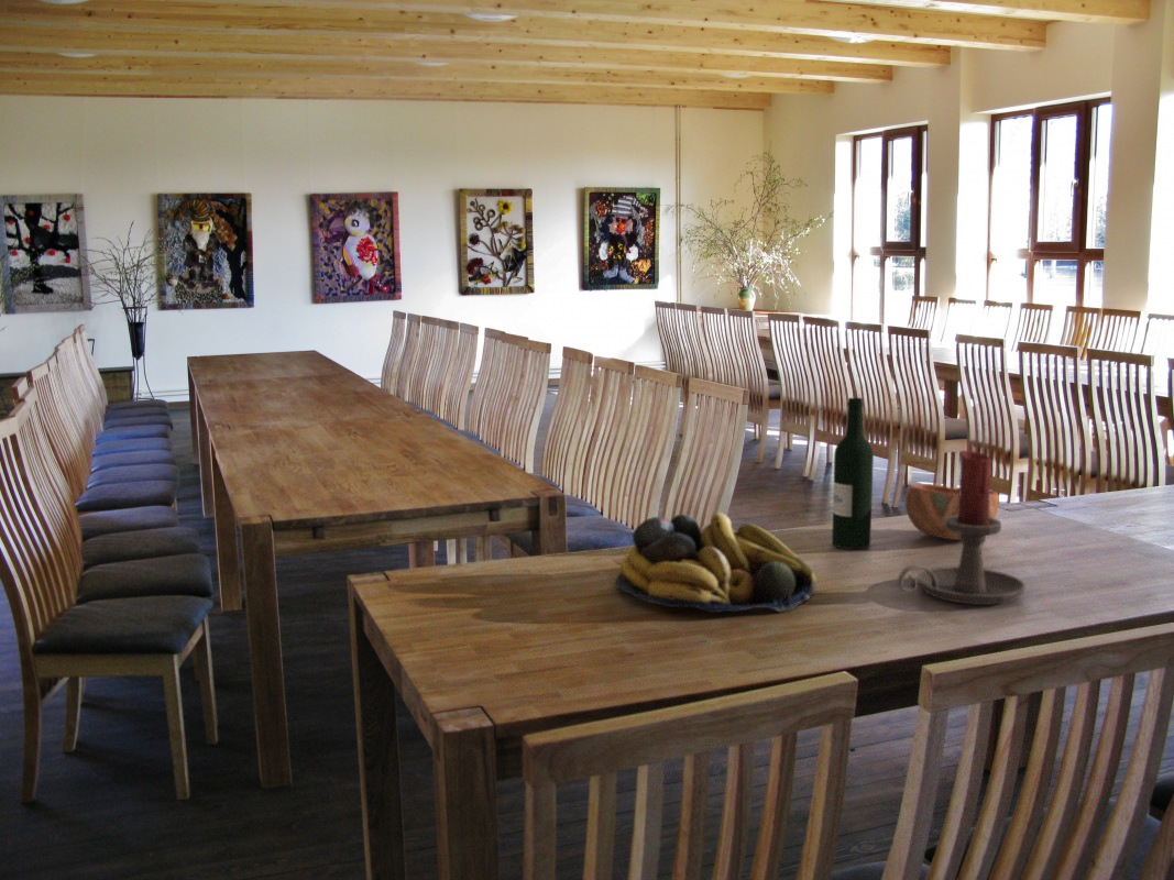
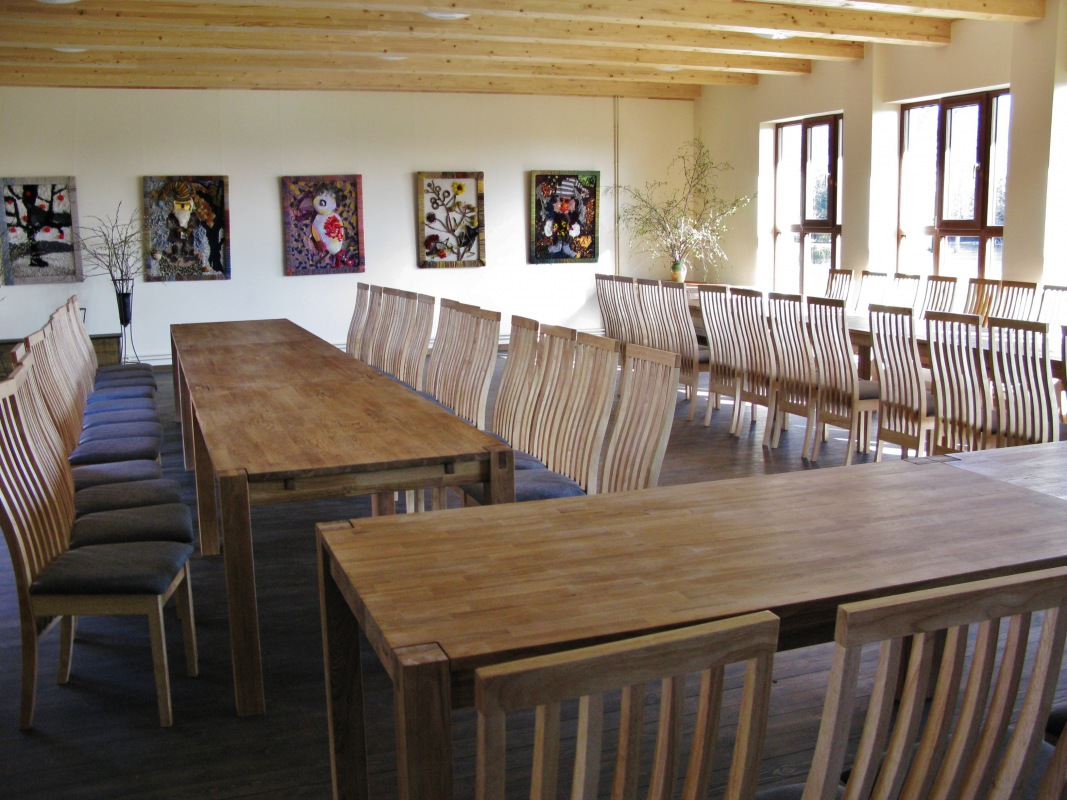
- wine bottle [831,397,875,550]
- fruit bowl [614,512,818,614]
- candle holder [897,450,1027,606]
- bowl [904,483,1000,541]
